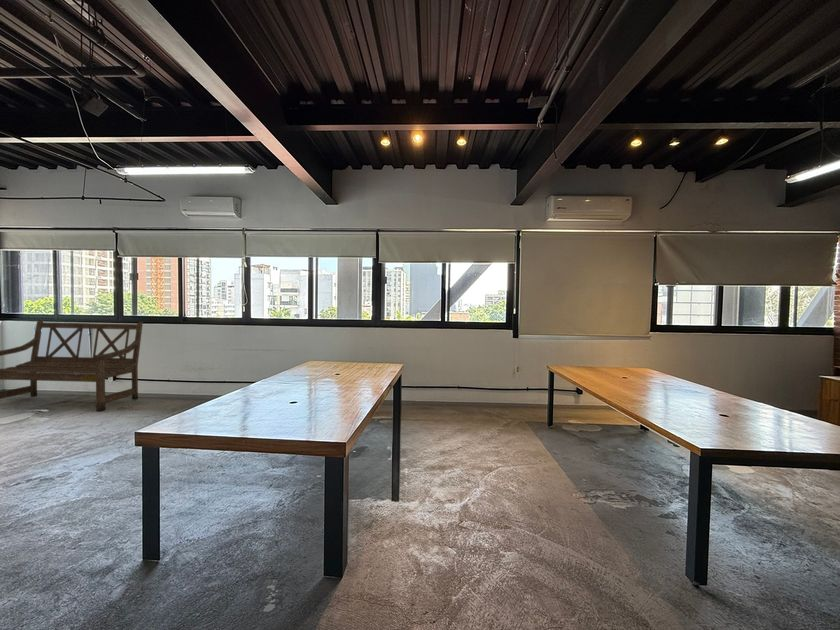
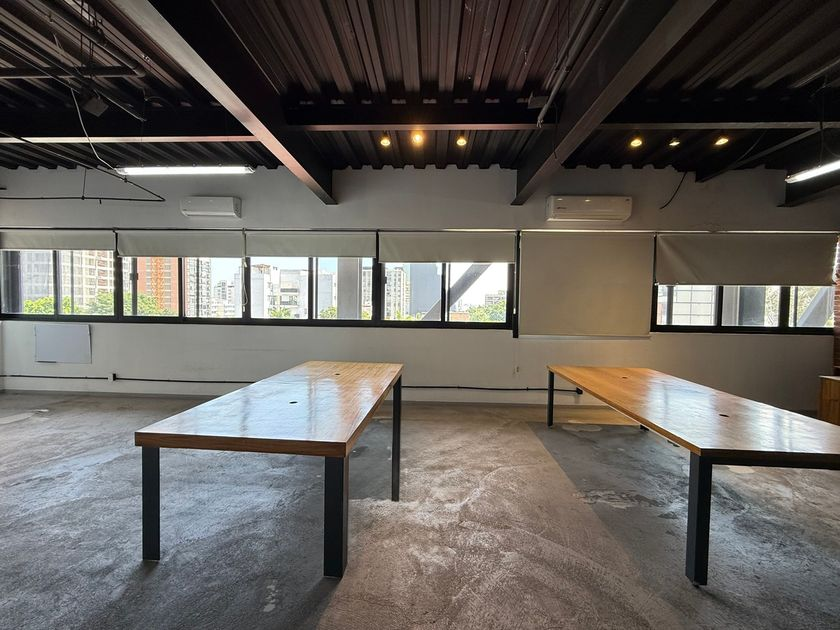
- bench [0,319,144,412]
